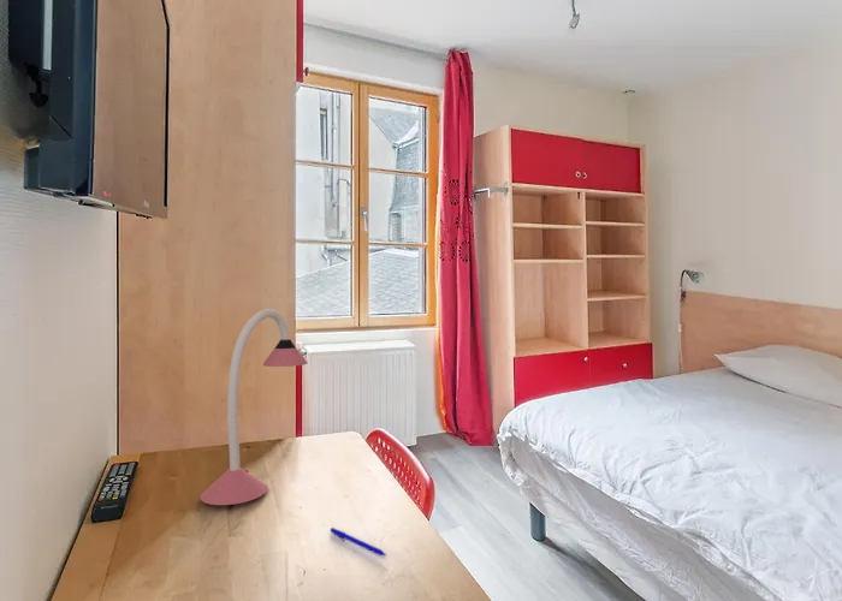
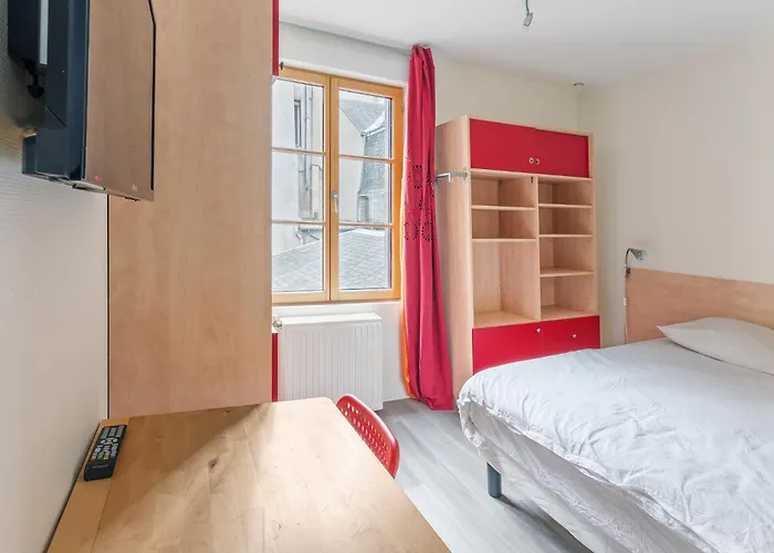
- desk lamp [200,308,309,506]
- pen [330,526,387,557]
